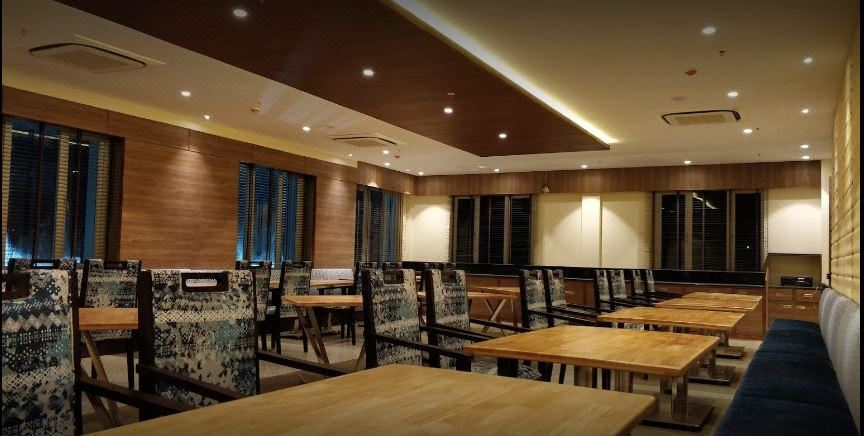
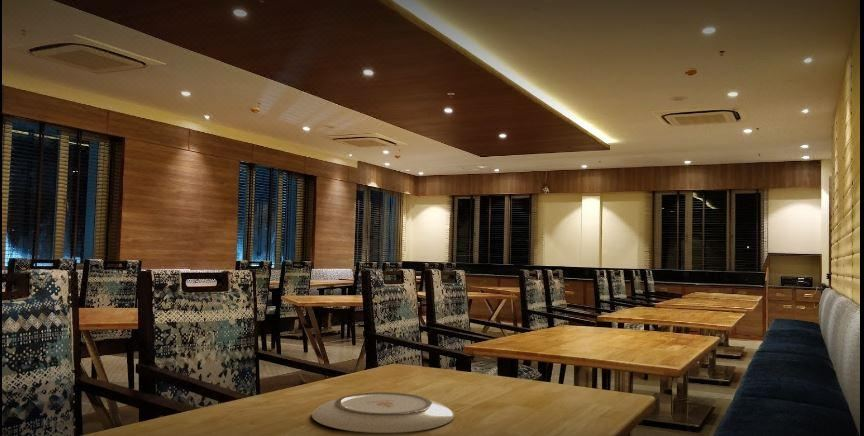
+ plate [311,391,455,434]
